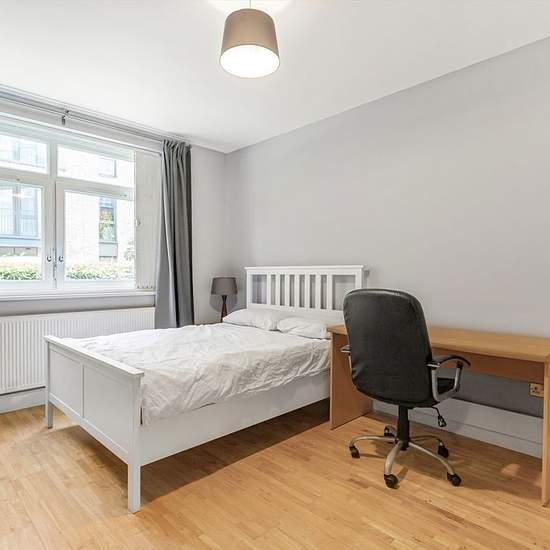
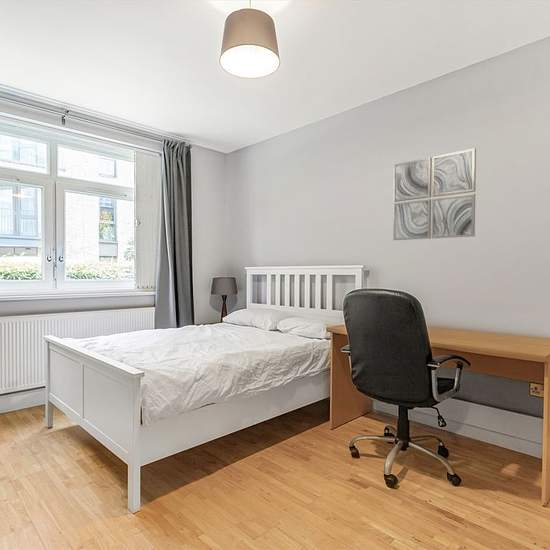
+ wall art [392,147,477,241]
